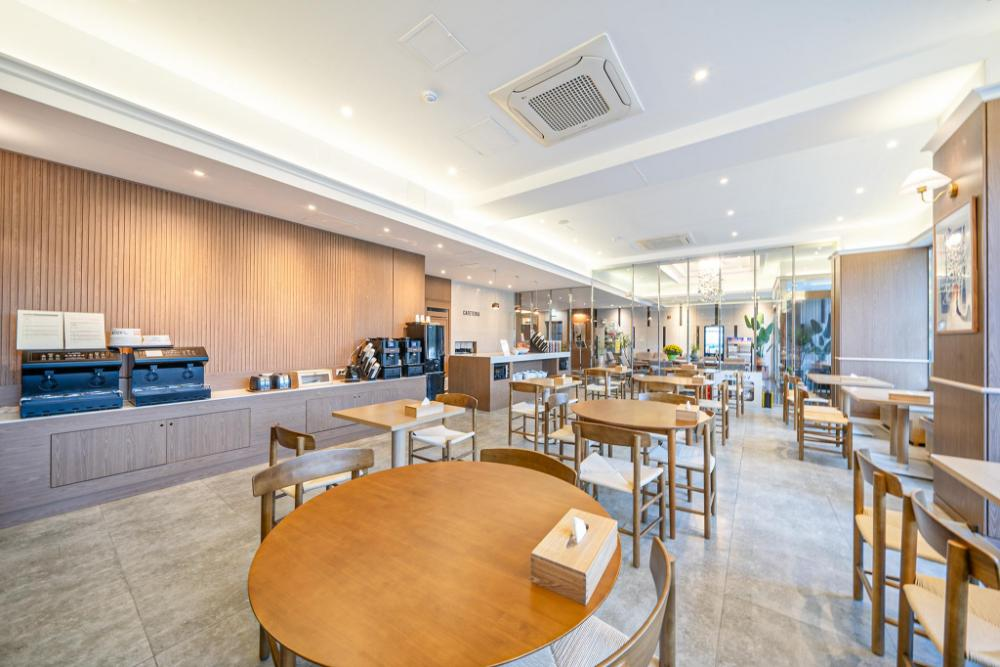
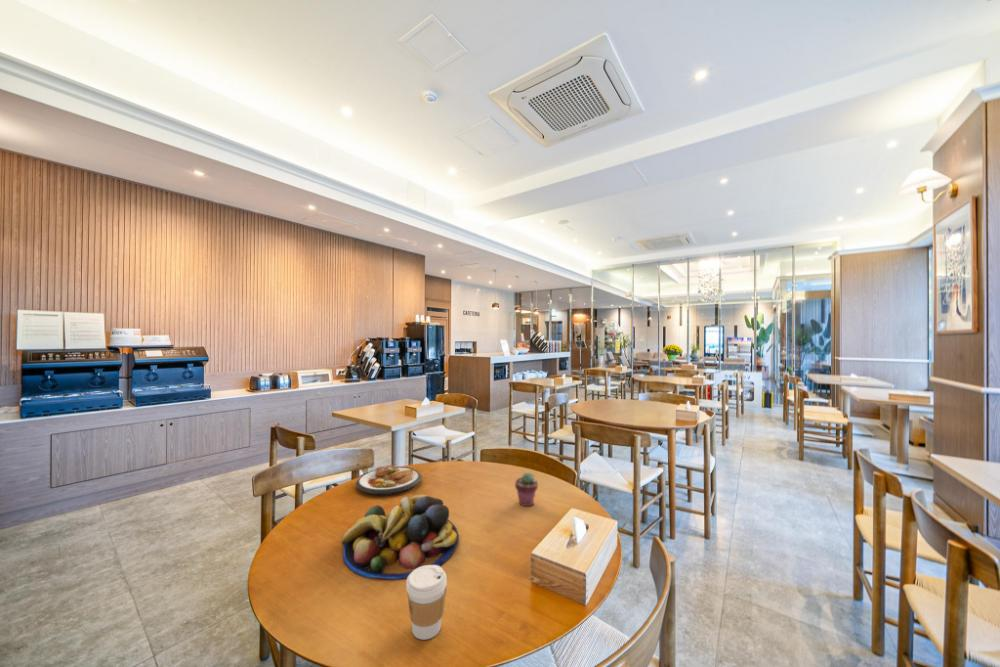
+ coffee cup [405,564,448,641]
+ plate [355,464,423,496]
+ fruit bowl [341,494,460,580]
+ potted succulent [514,472,539,507]
